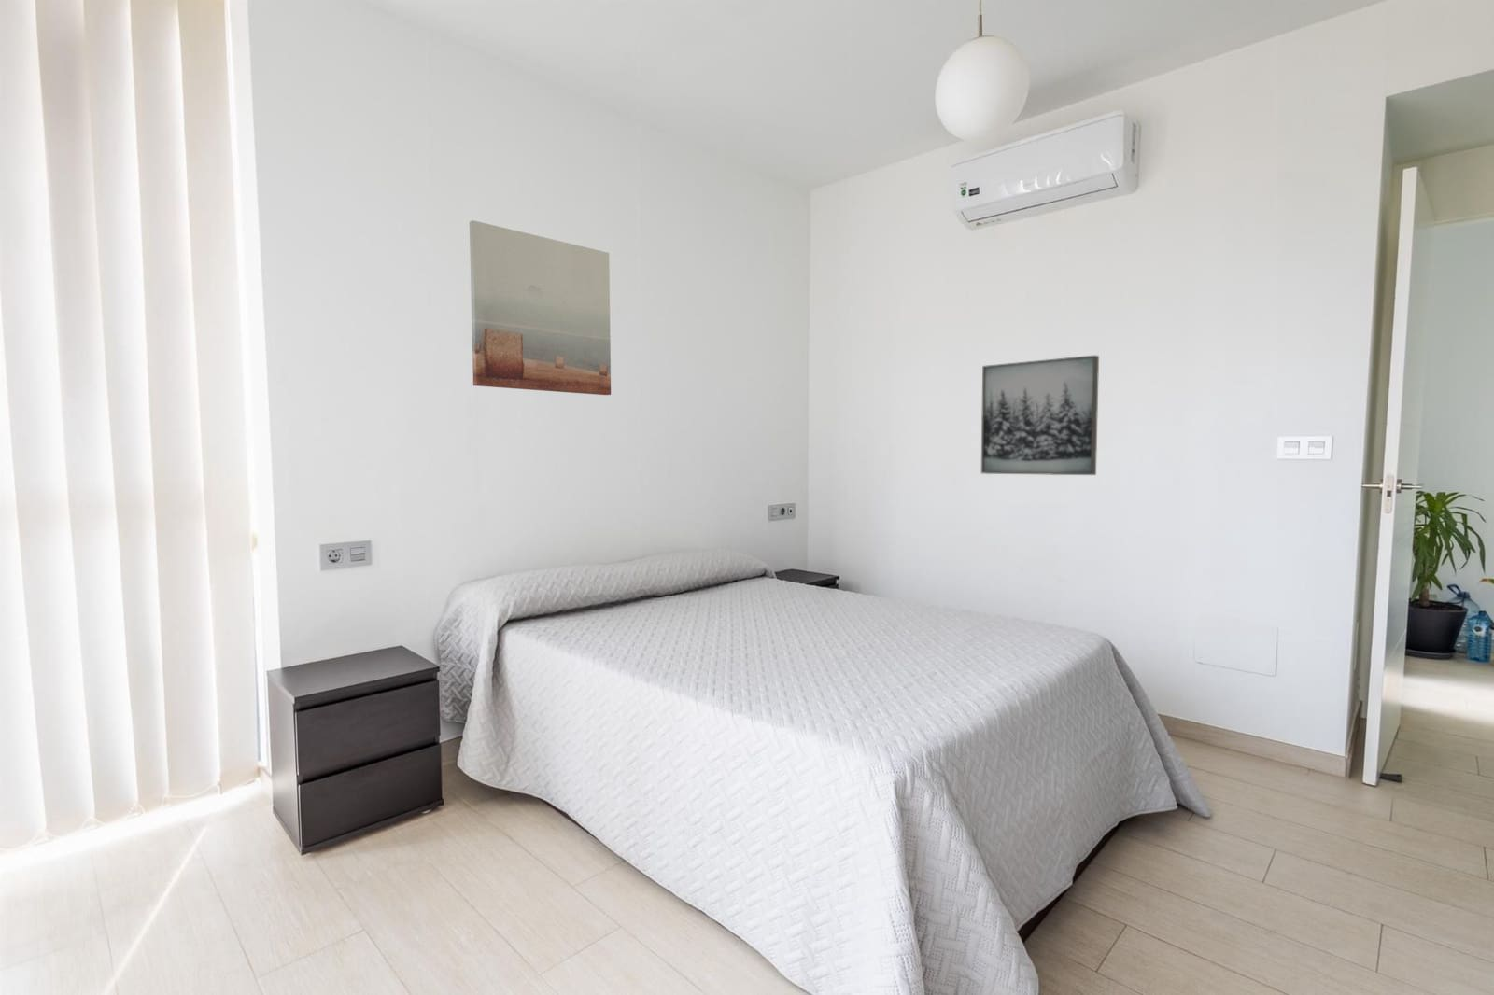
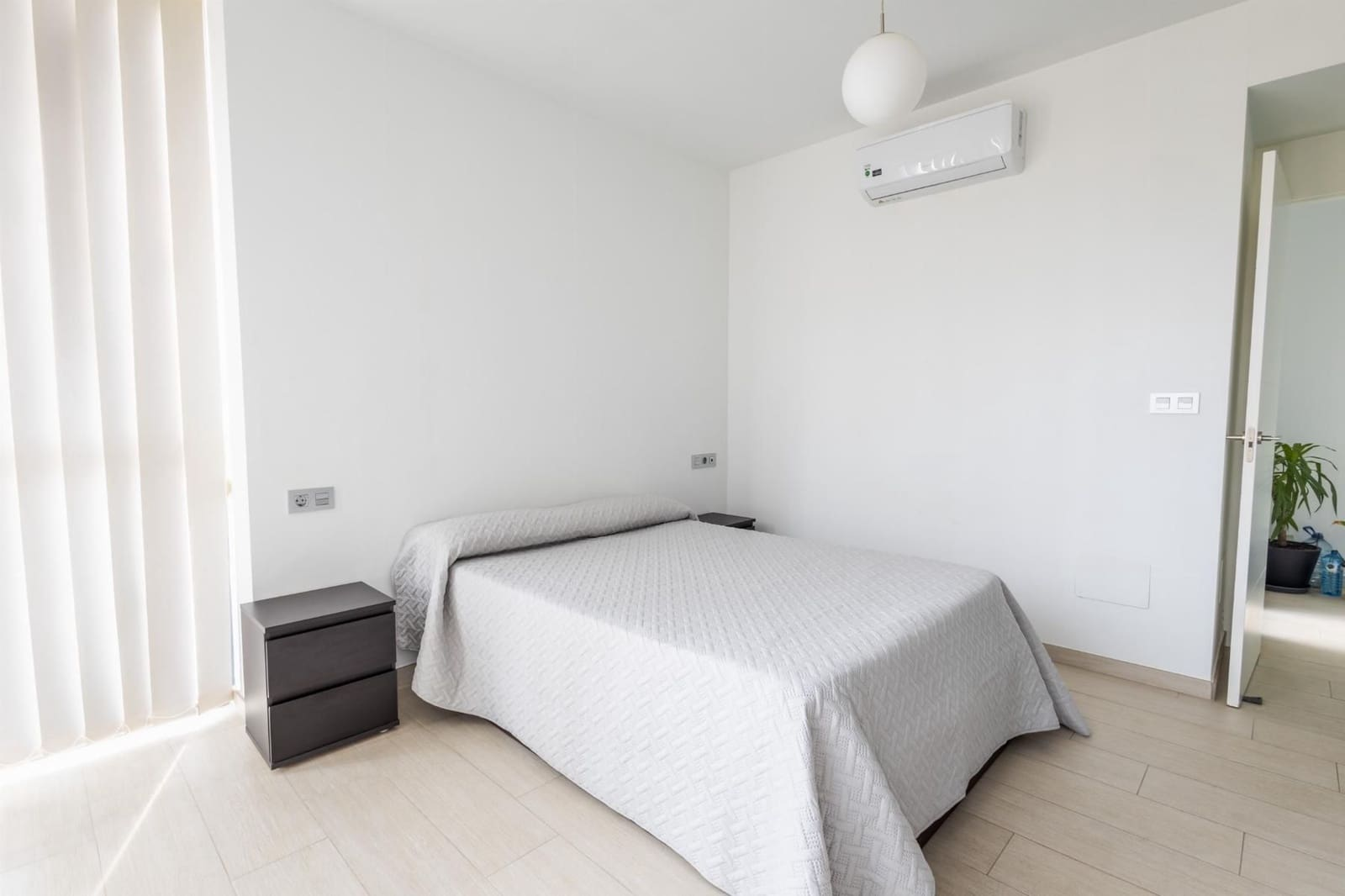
- wall art [981,354,1100,476]
- wall art [469,220,612,395]
